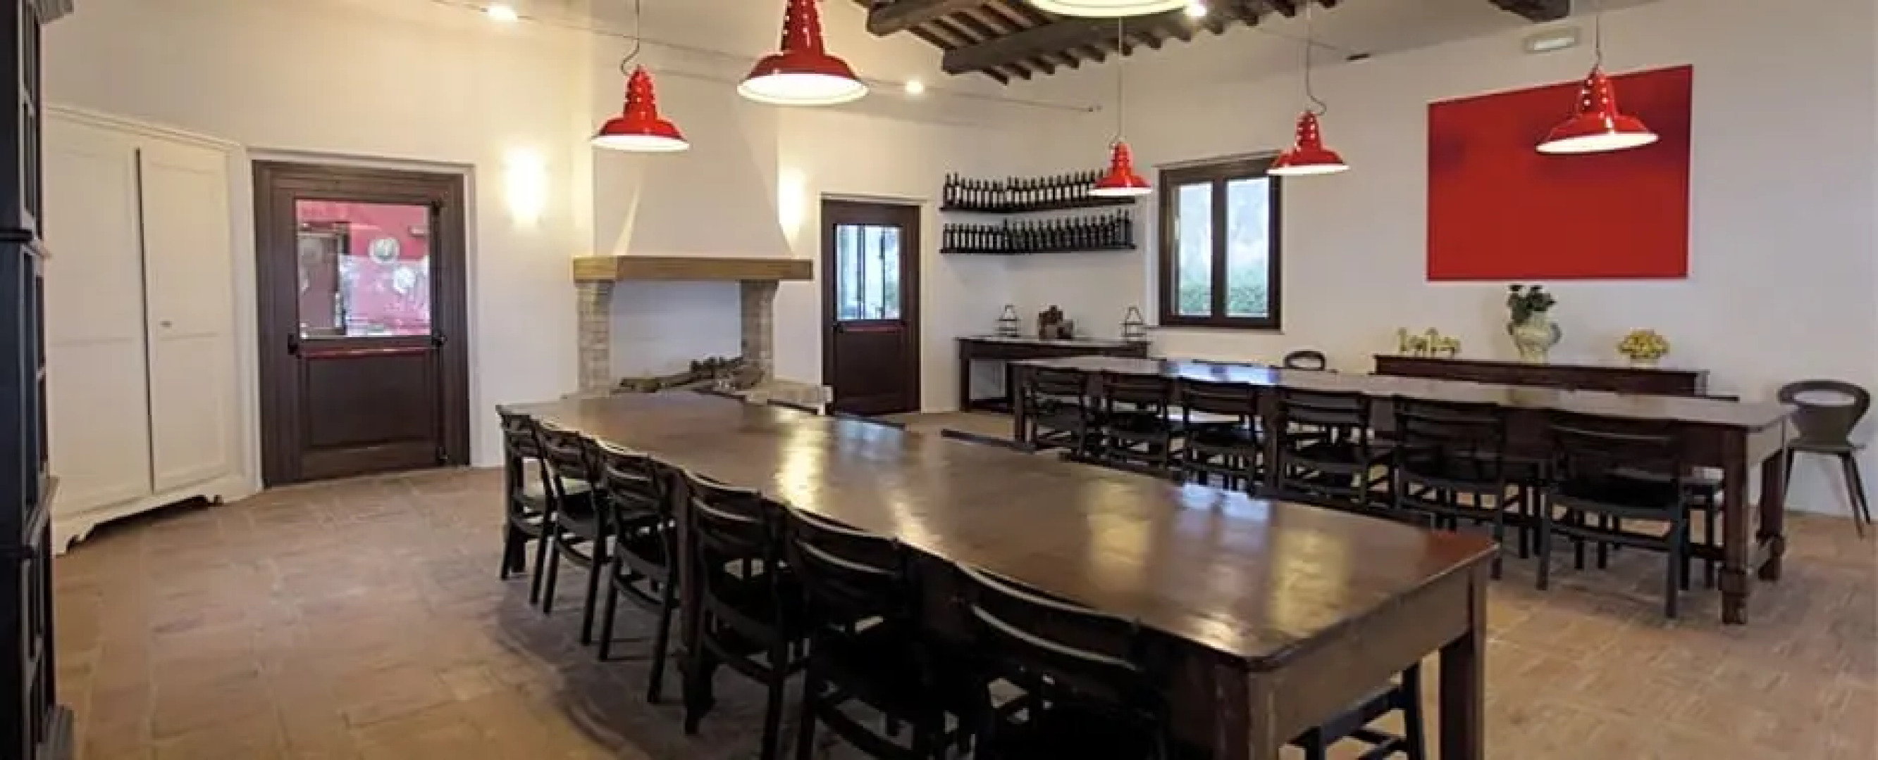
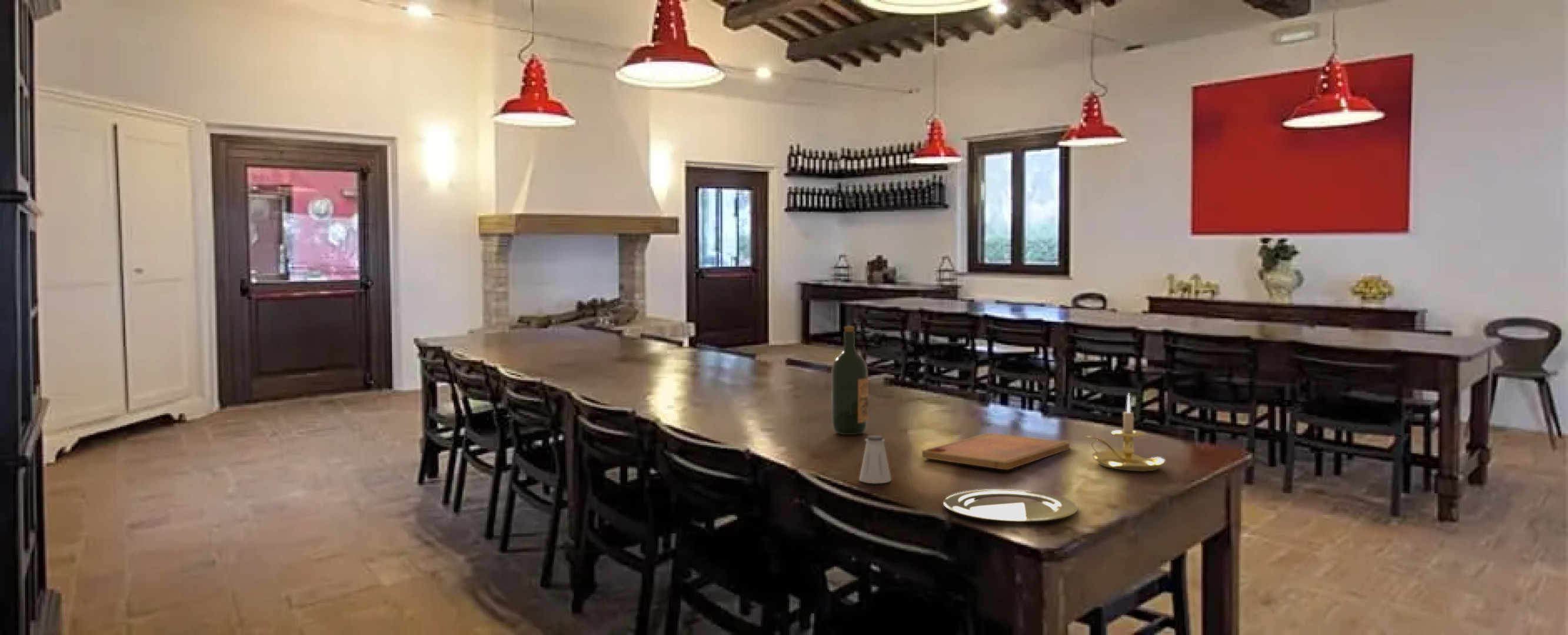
+ saltshaker [858,435,892,484]
+ cutting board [921,432,1070,470]
+ candle holder [1086,392,1166,472]
+ plate [943,489,1078,522]
+ wine bottle [831,326,869,435]
